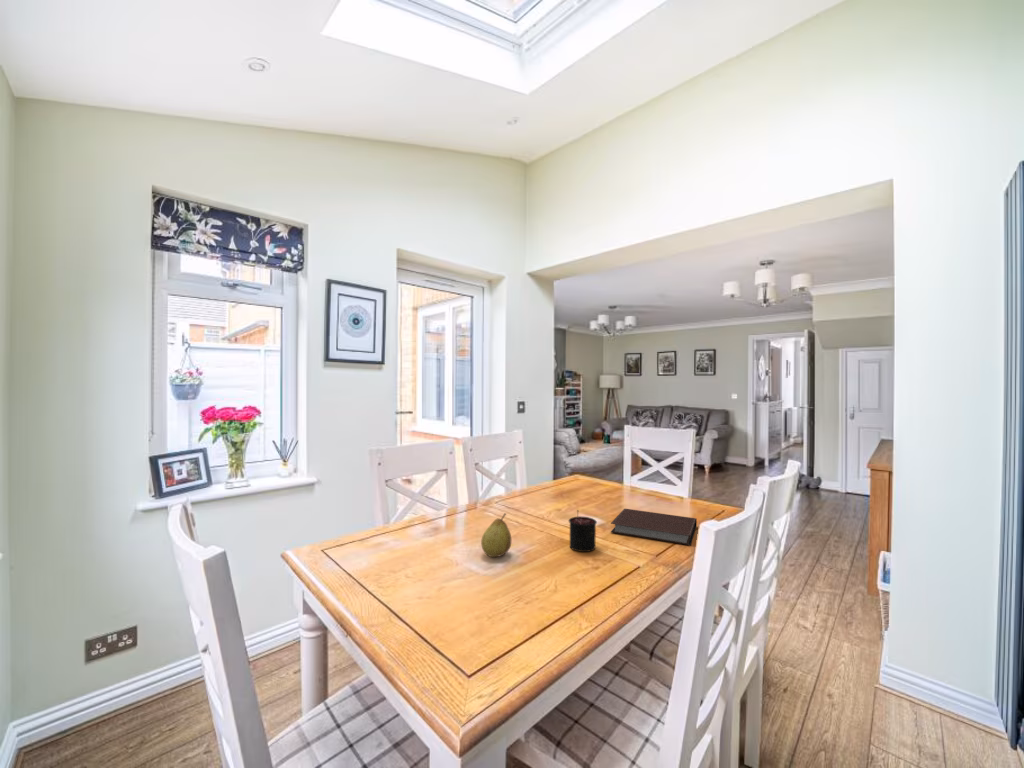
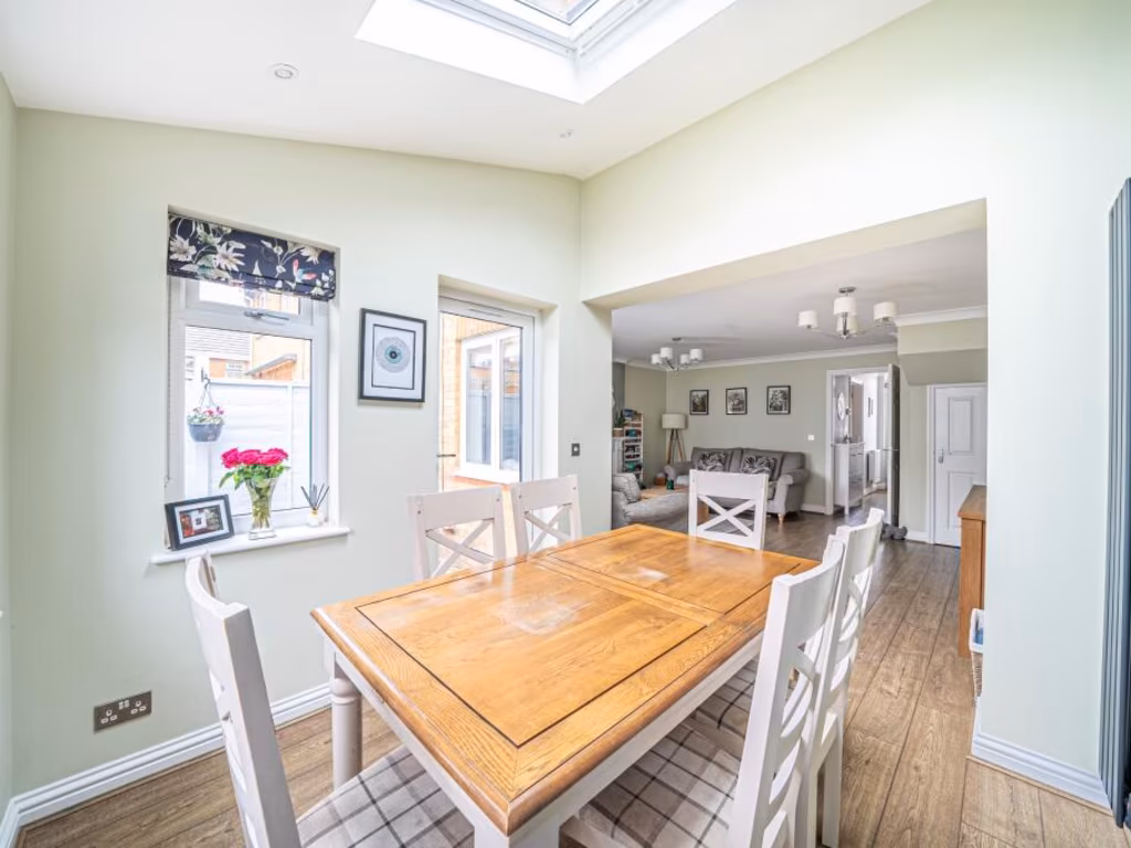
- fruit [480,512,512,558]
- candle [568,509,598,553]
- notebook [610,508,698,546]
